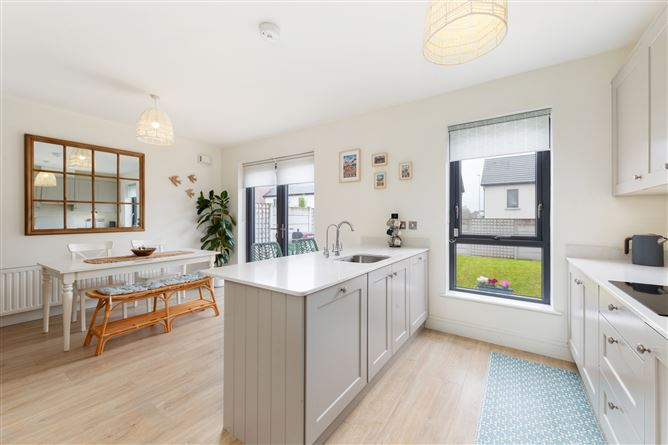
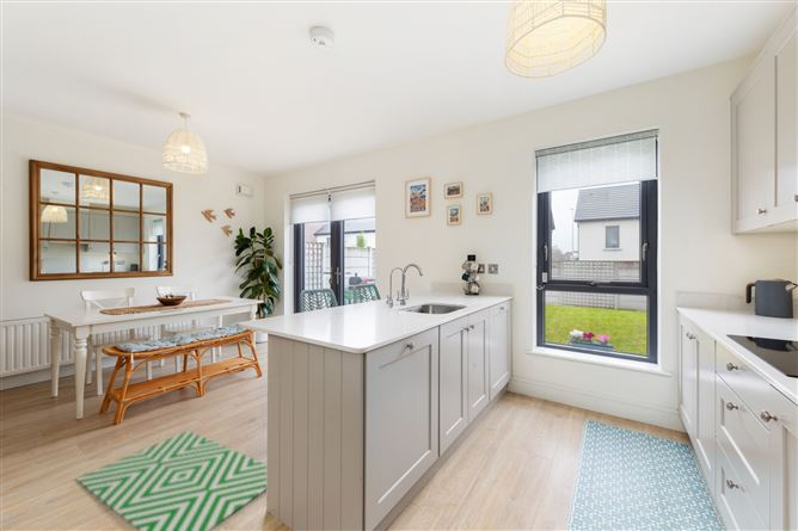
+ rug [75,430,268,531]
